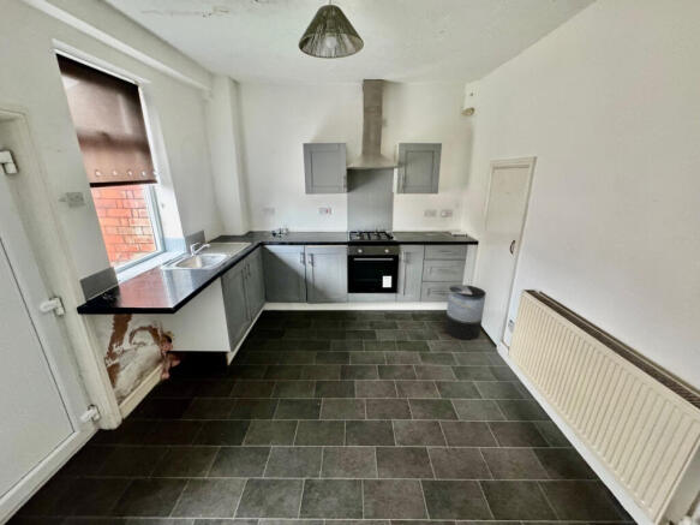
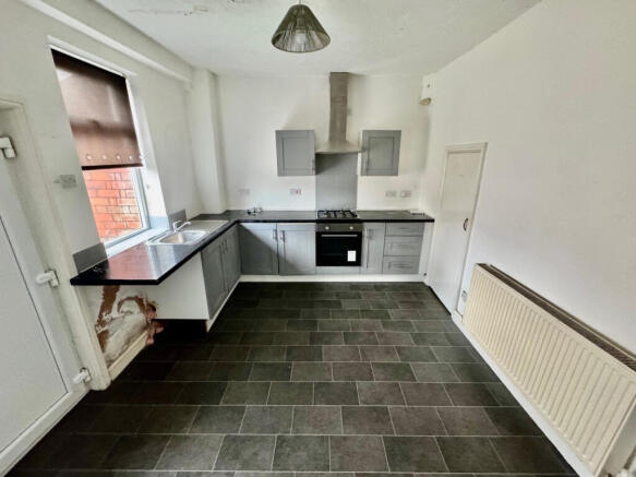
- trash can [444,284,487,341]
